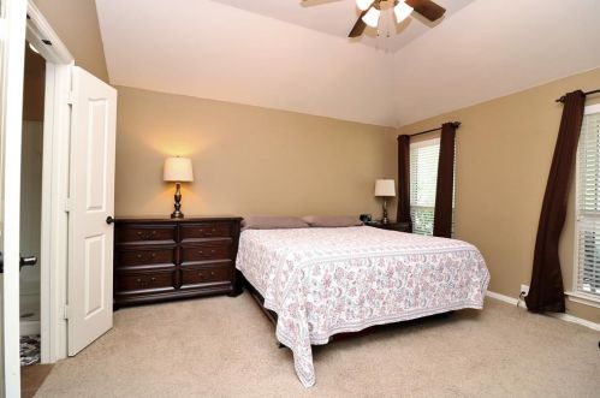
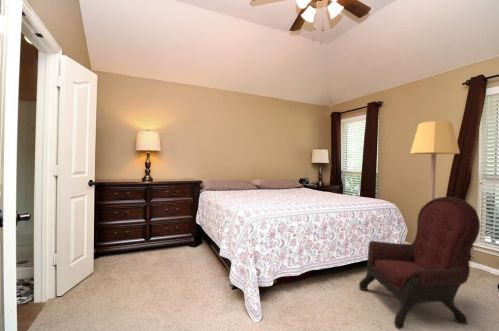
+ armchair [358,196,481,330]
+ lamp [409,120,461,201]
